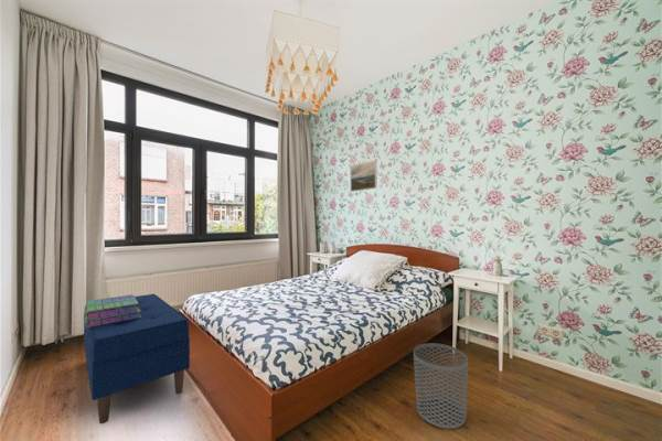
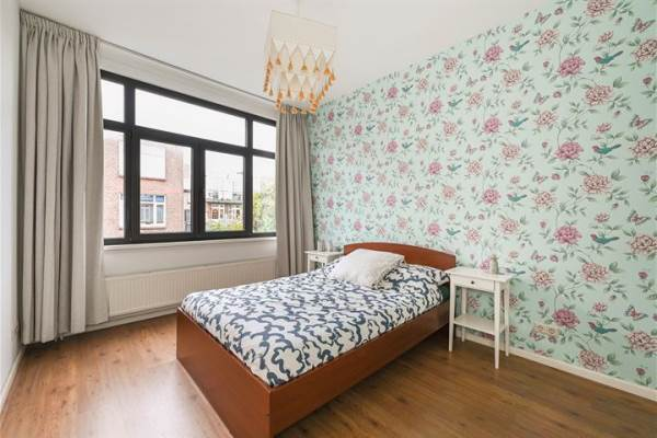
- stack of books [83,293,141,327]
- waste bin [413,342,469,430]
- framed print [349,160,378,193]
- bench [83,293,191,424]
